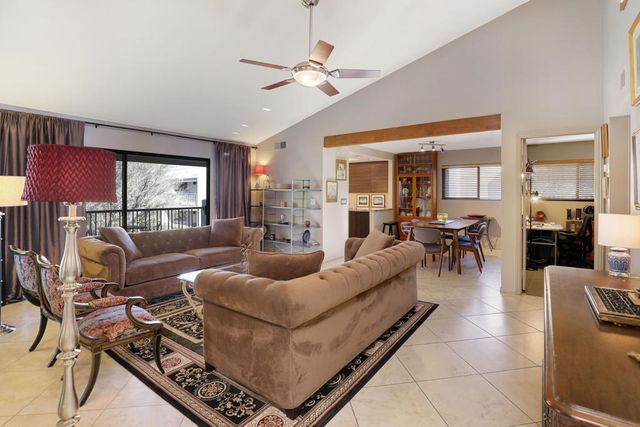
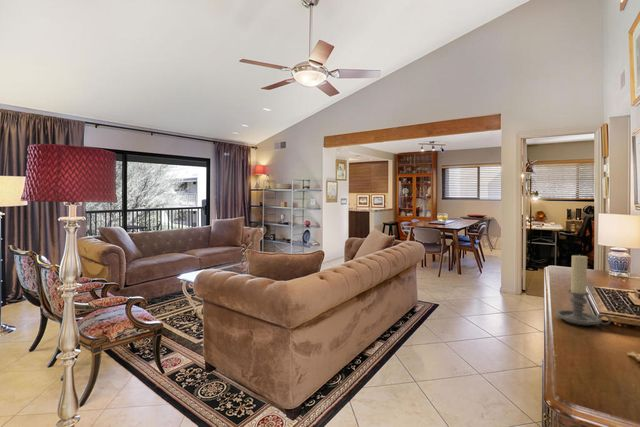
+ candle holder [555,254,612,326]
